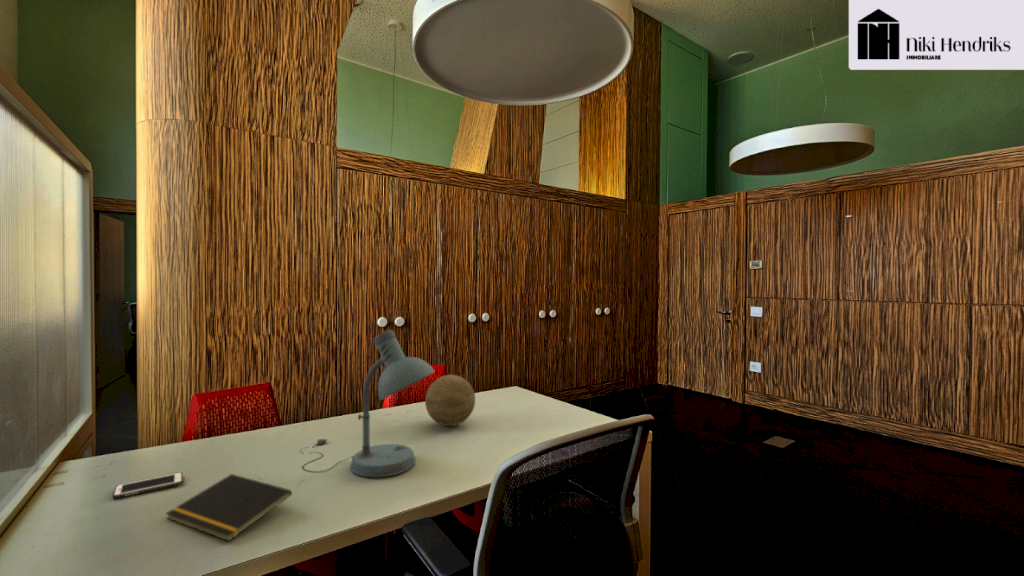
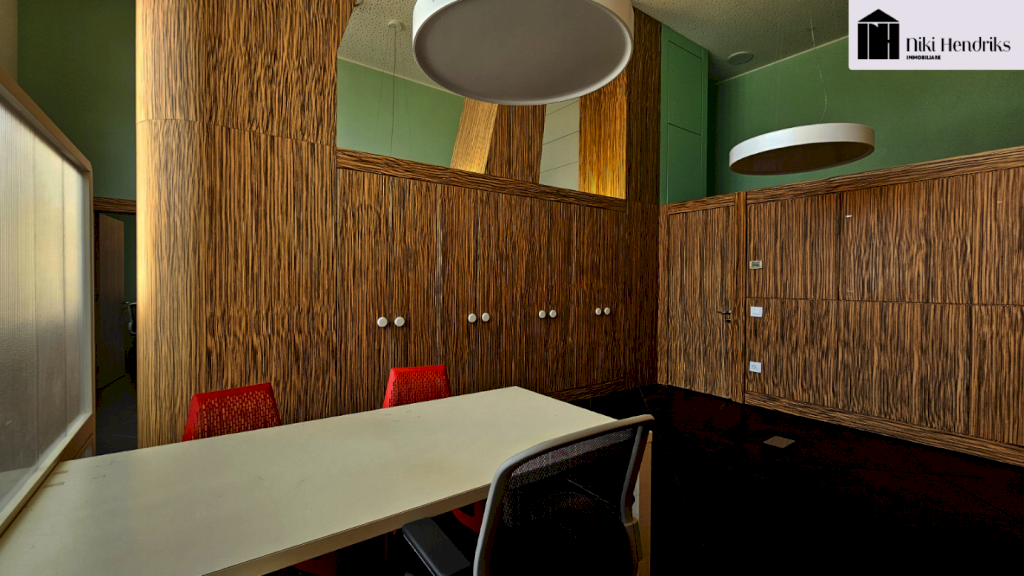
- decorative ball [424,374,476,427]
- desk lamp [299,329,436,478]
- cell phone [112,471,184,499]
- notepad [165,473,293,542]
